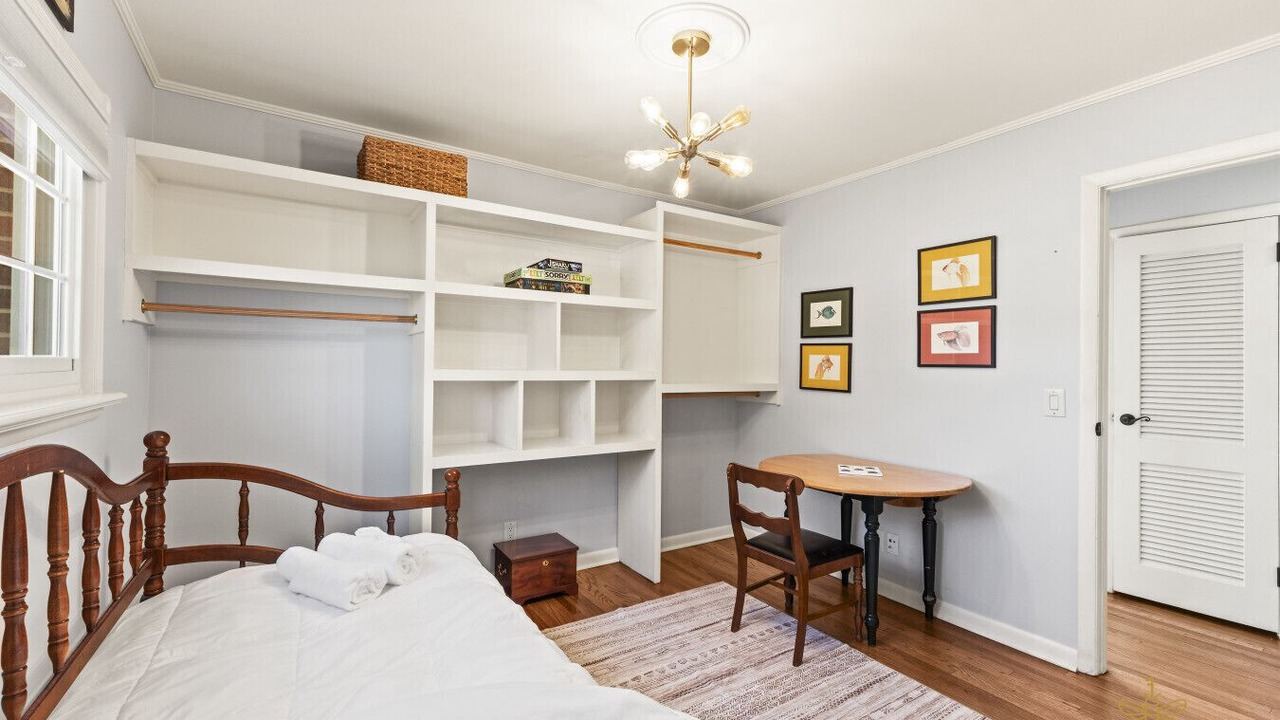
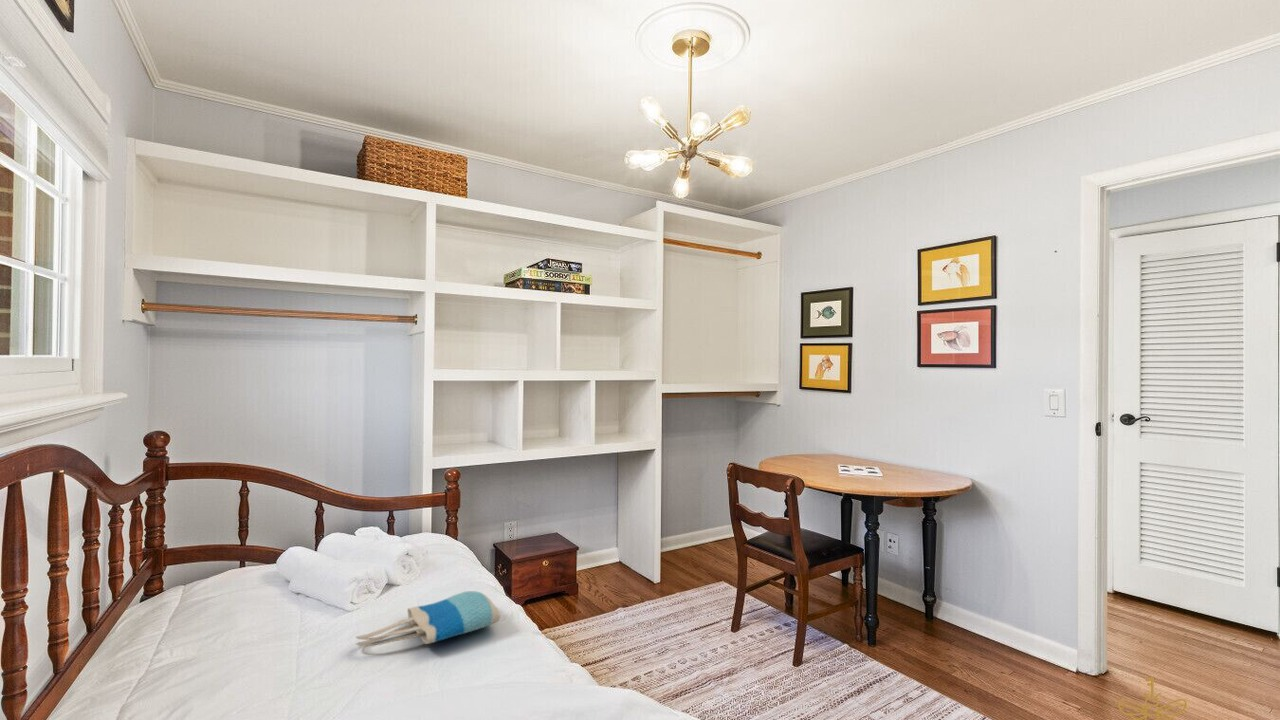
+ tote bag [355,590,502,647]
